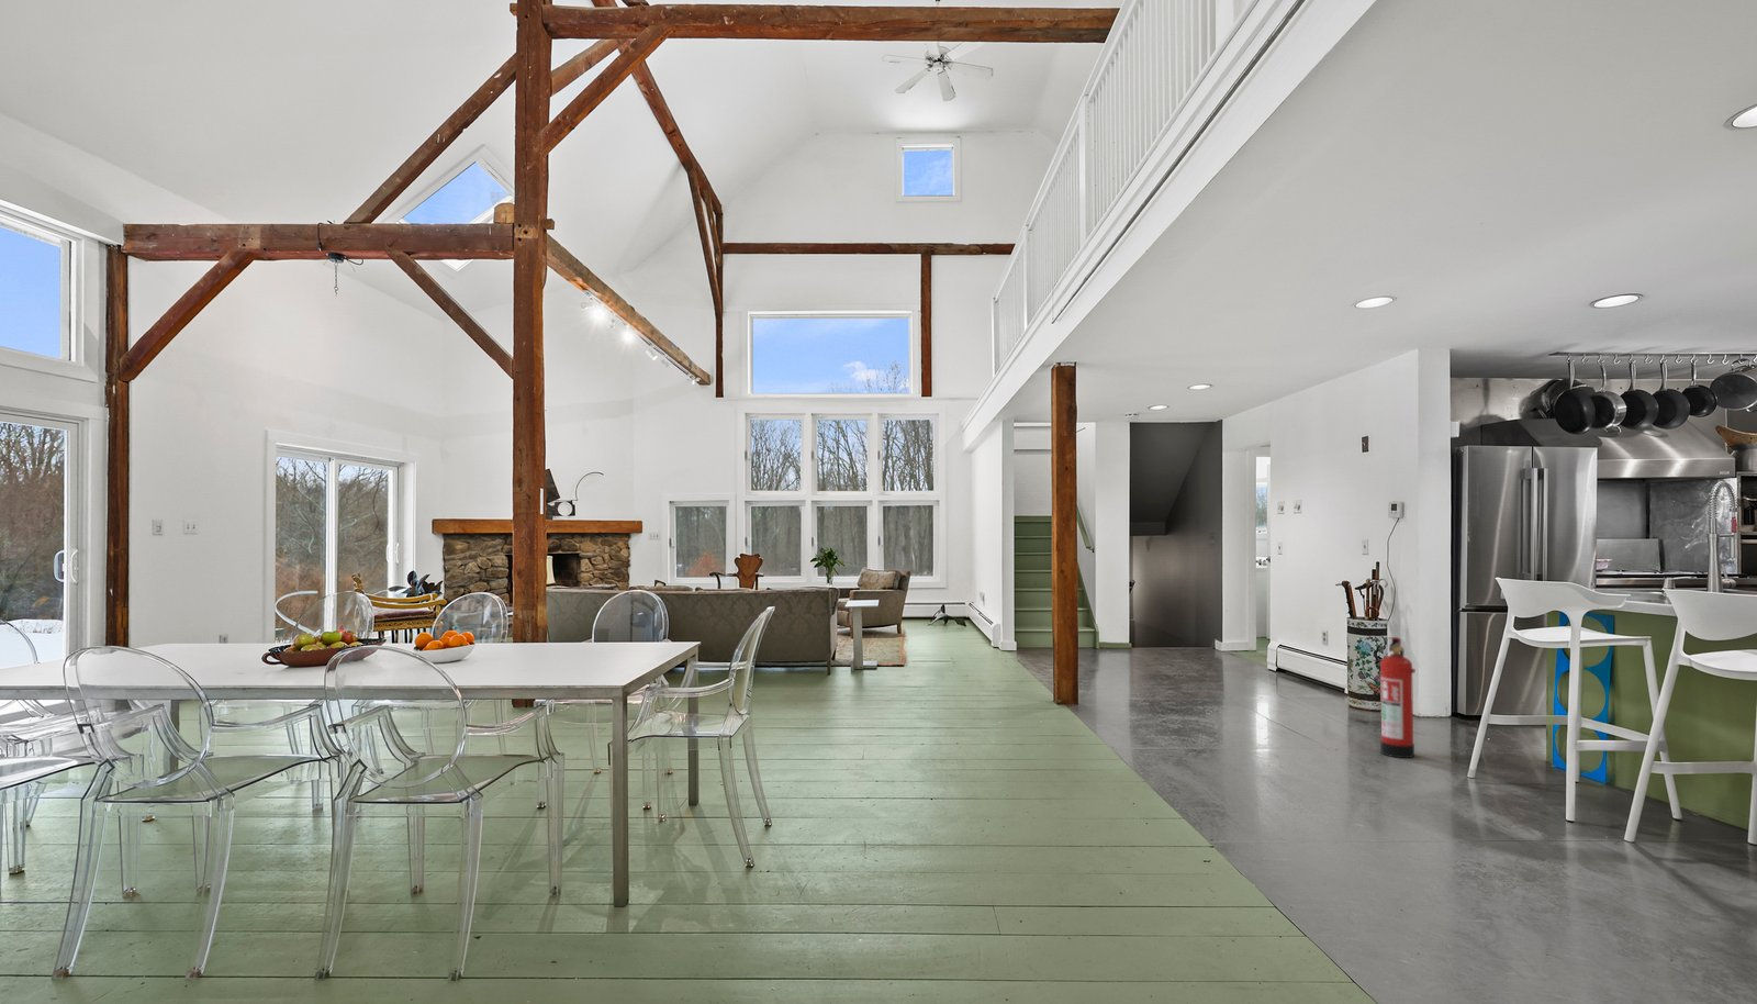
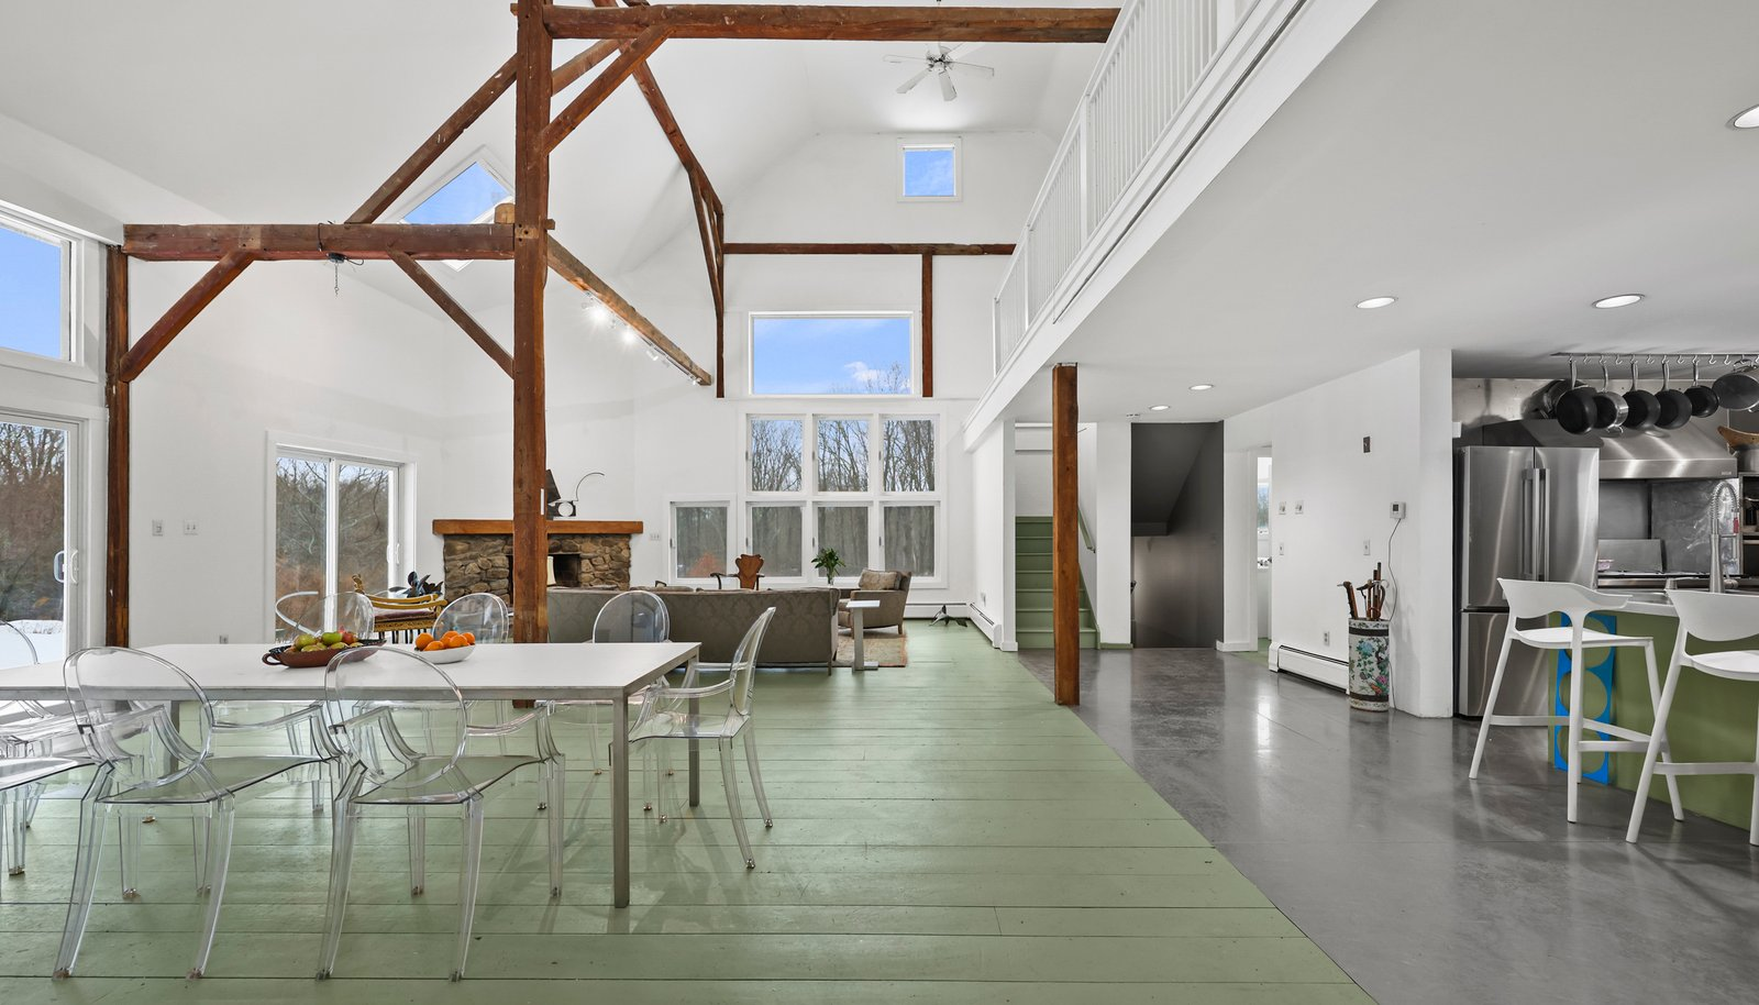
- fire extinguisher [1379,636,1417,759]
